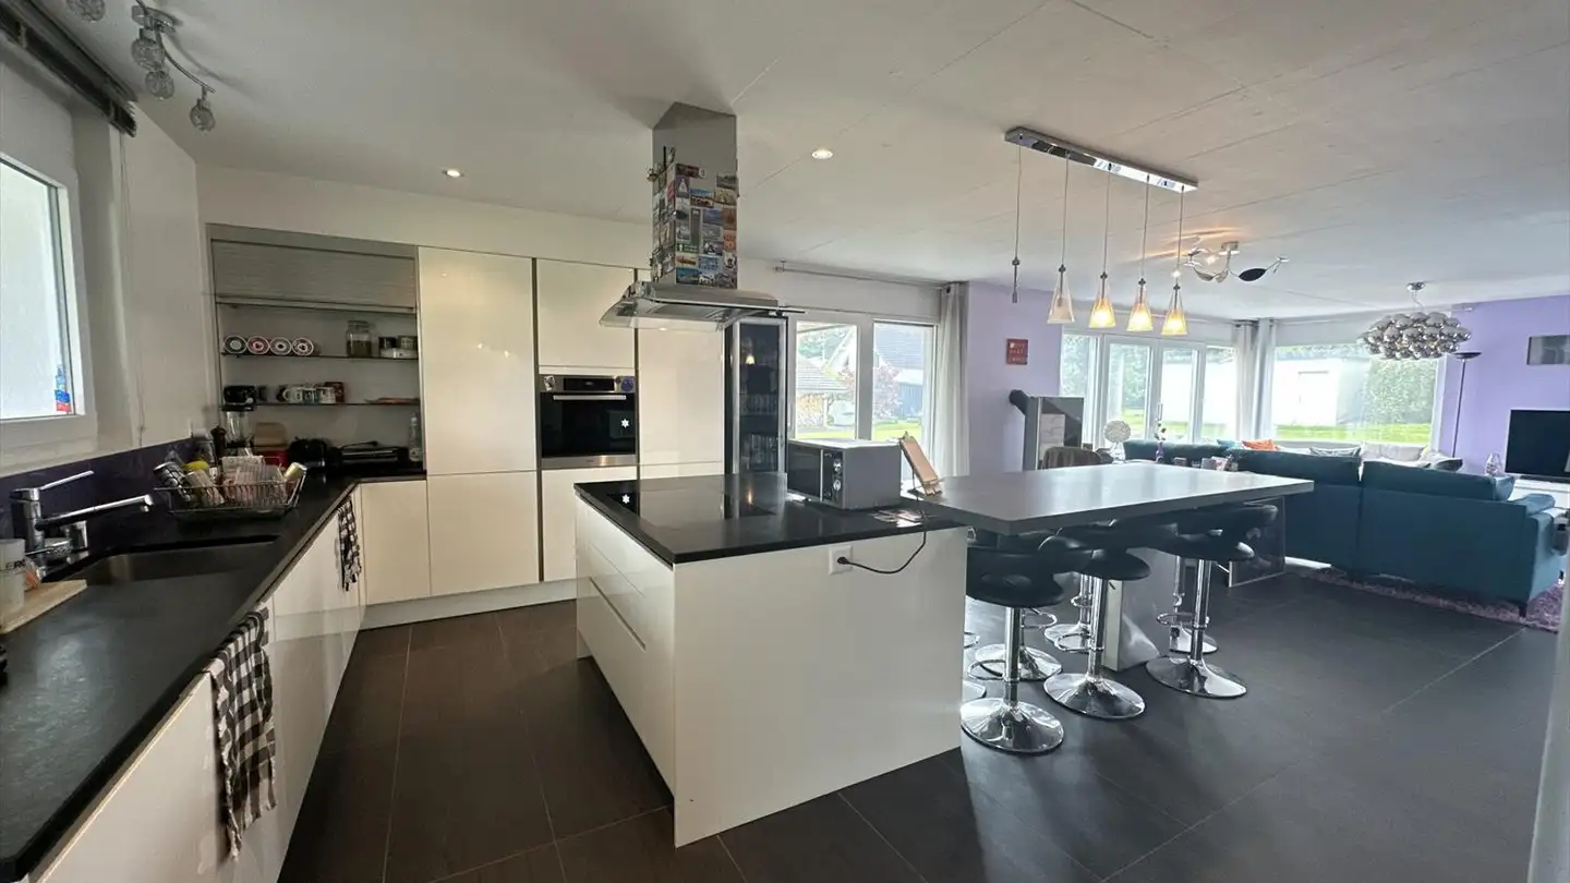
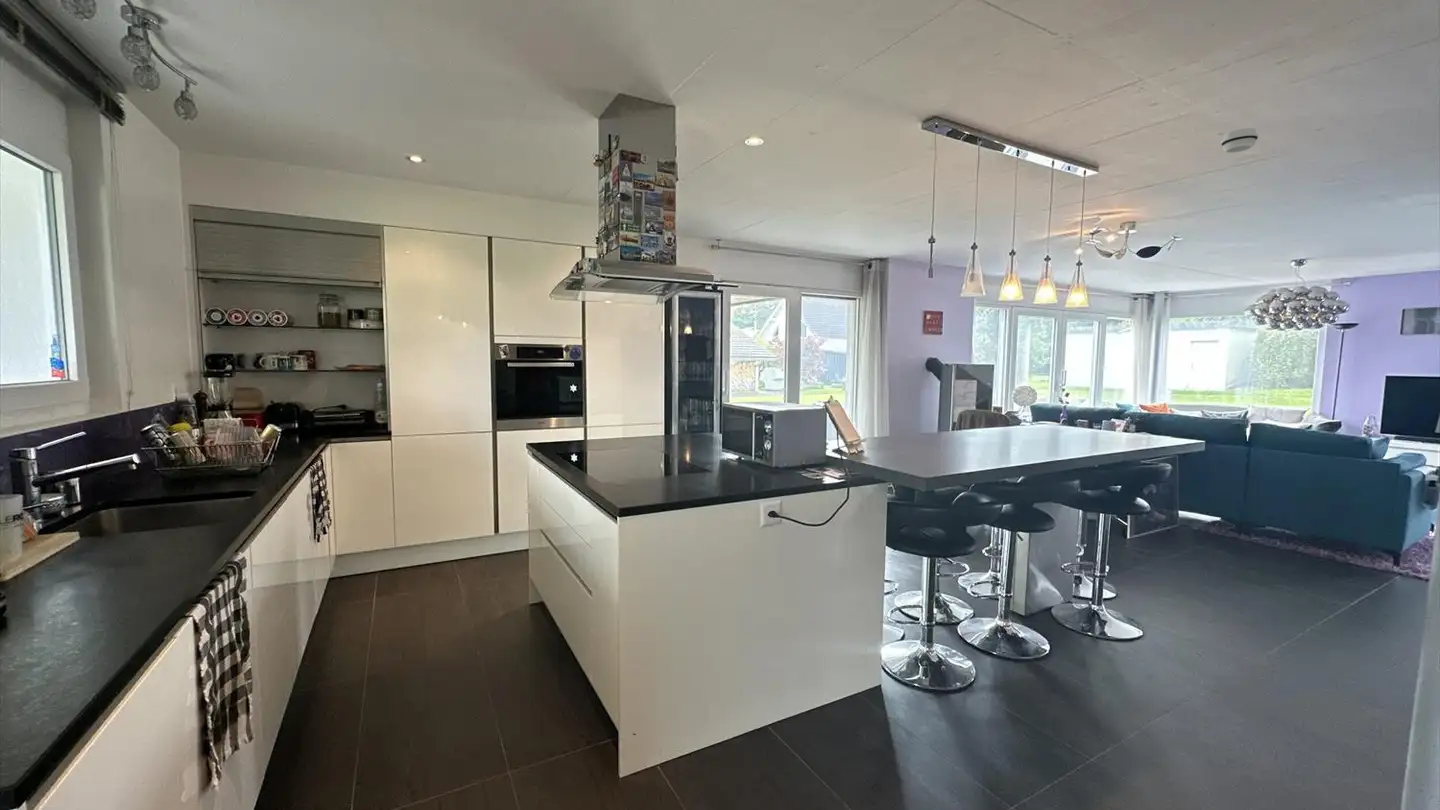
+ smoke detector [1220,127,1259,154]
